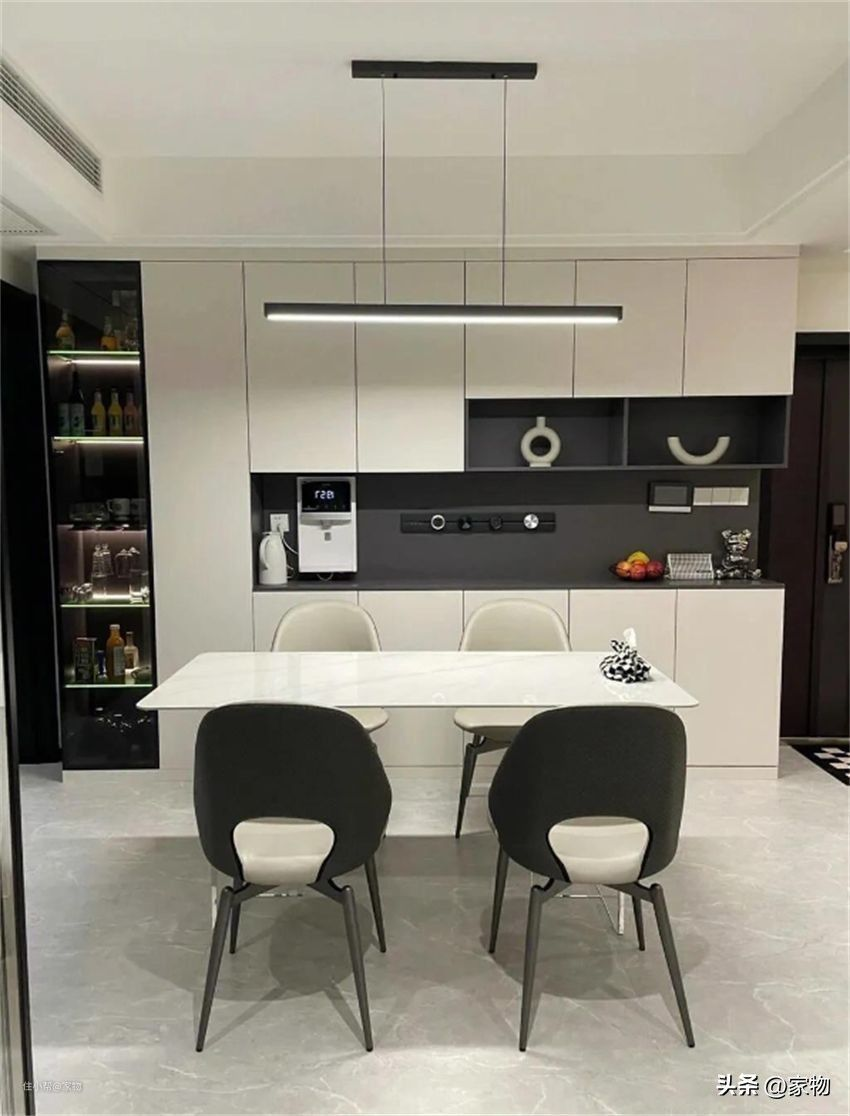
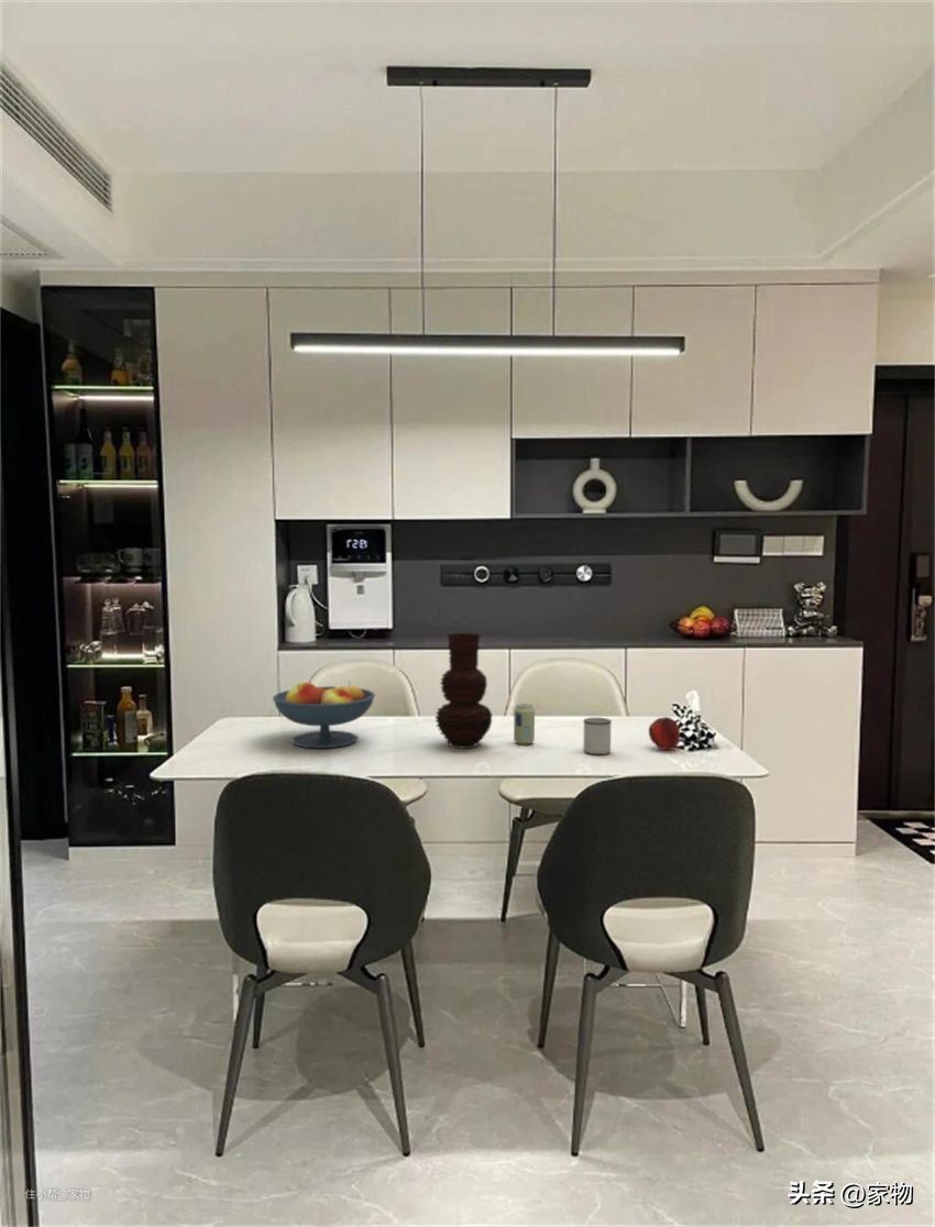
+ apple [648,716,681,751]
+ fruit bowl [272,681,376,749]
+ beverage can [513,703,536,745]
+ vase [433,631,494,750]
+ mug [582,717,613,755]
